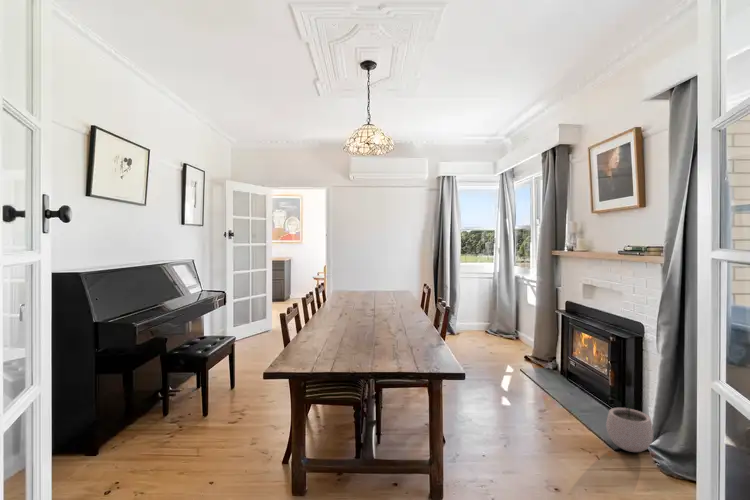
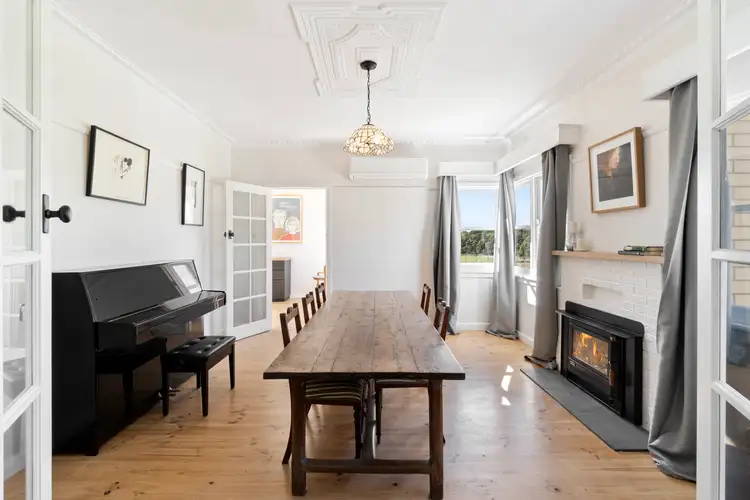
- plant pot [605,397,654,453]
